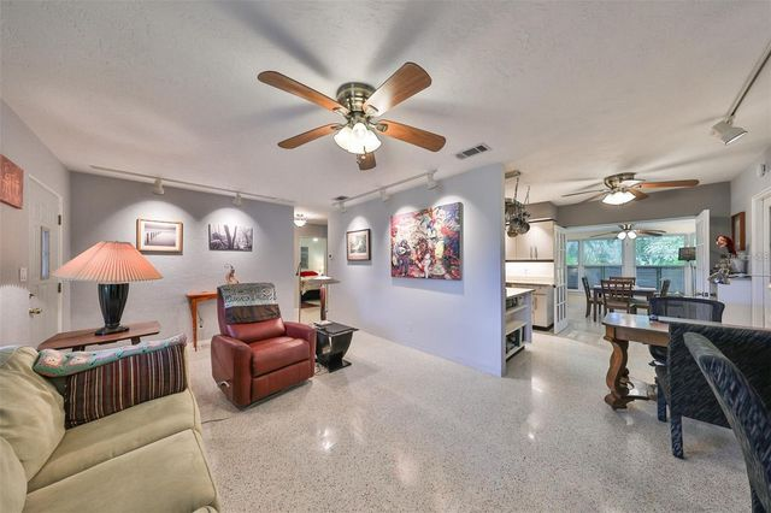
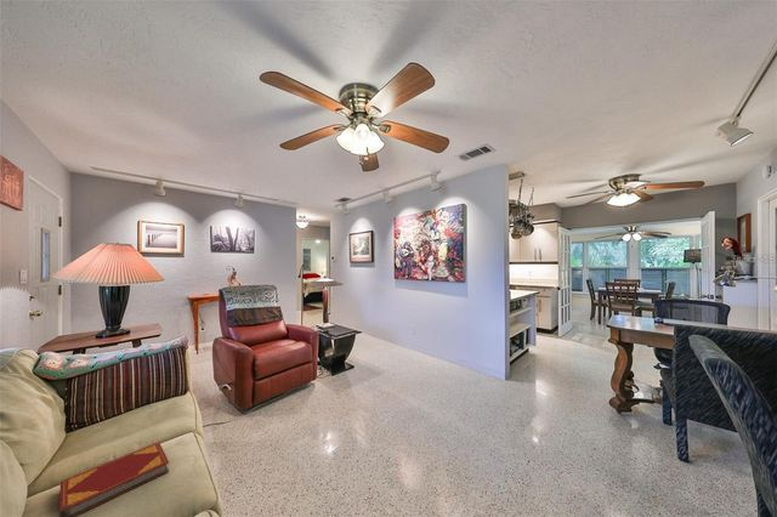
+ hardback book [58,441,170,517]
